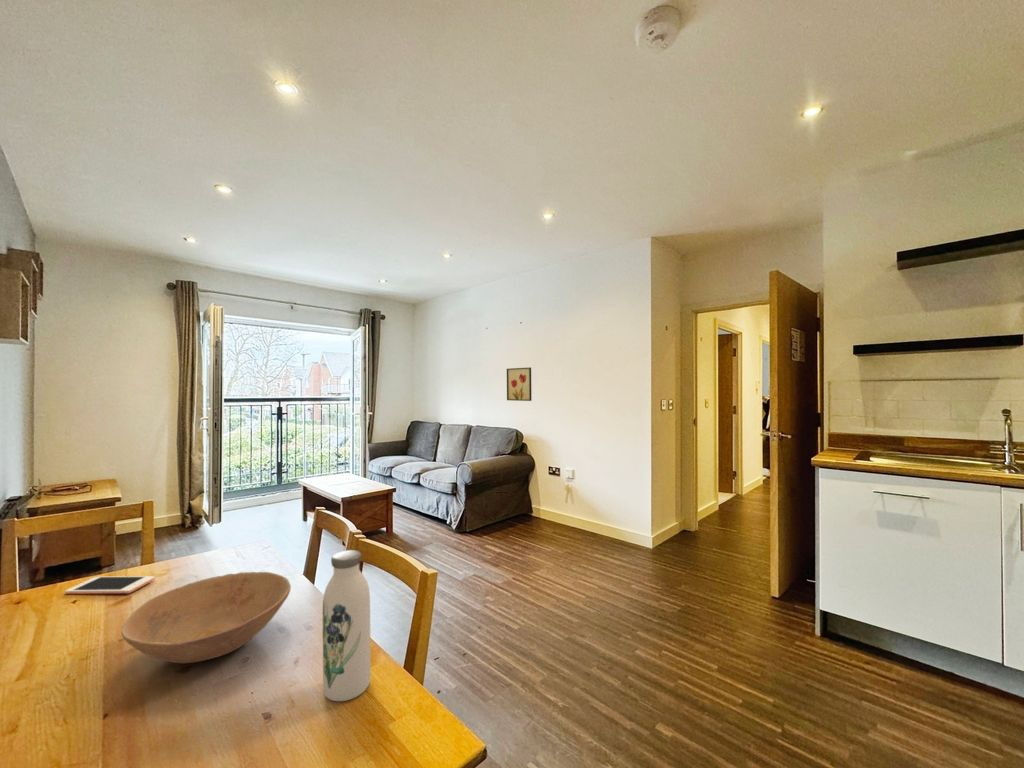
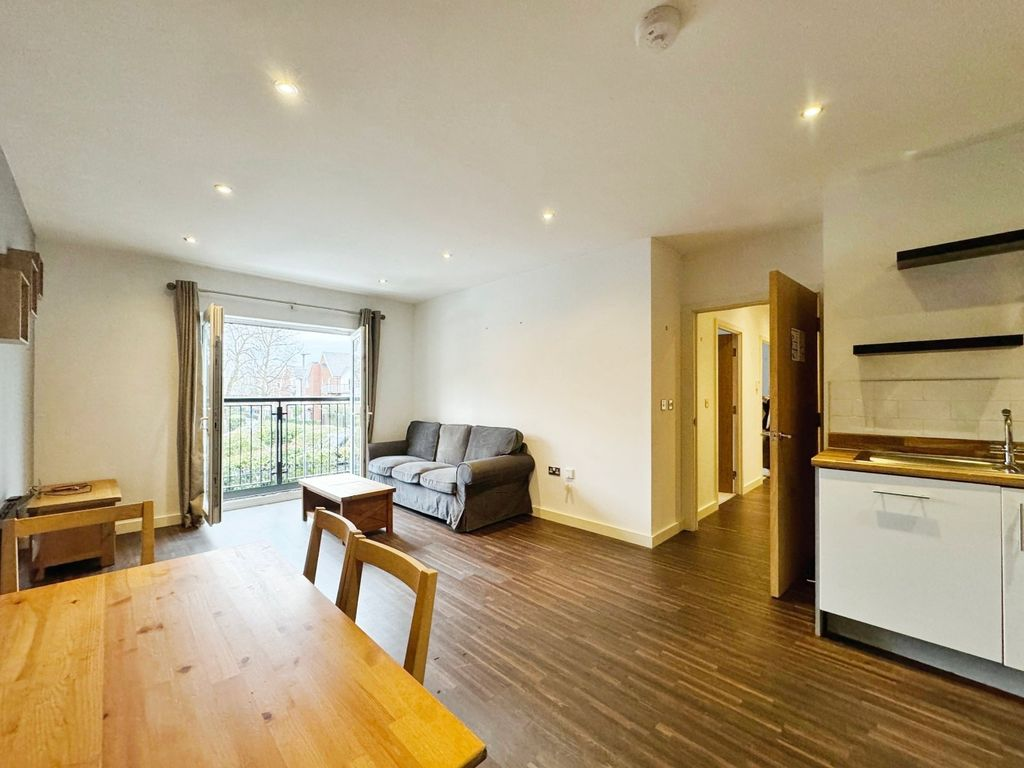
- water bottle [322,549,372,702]
- bowl [120,571,292,664]
- cell phone [64,575,156,595]
- wall art [506,366,532,402]
